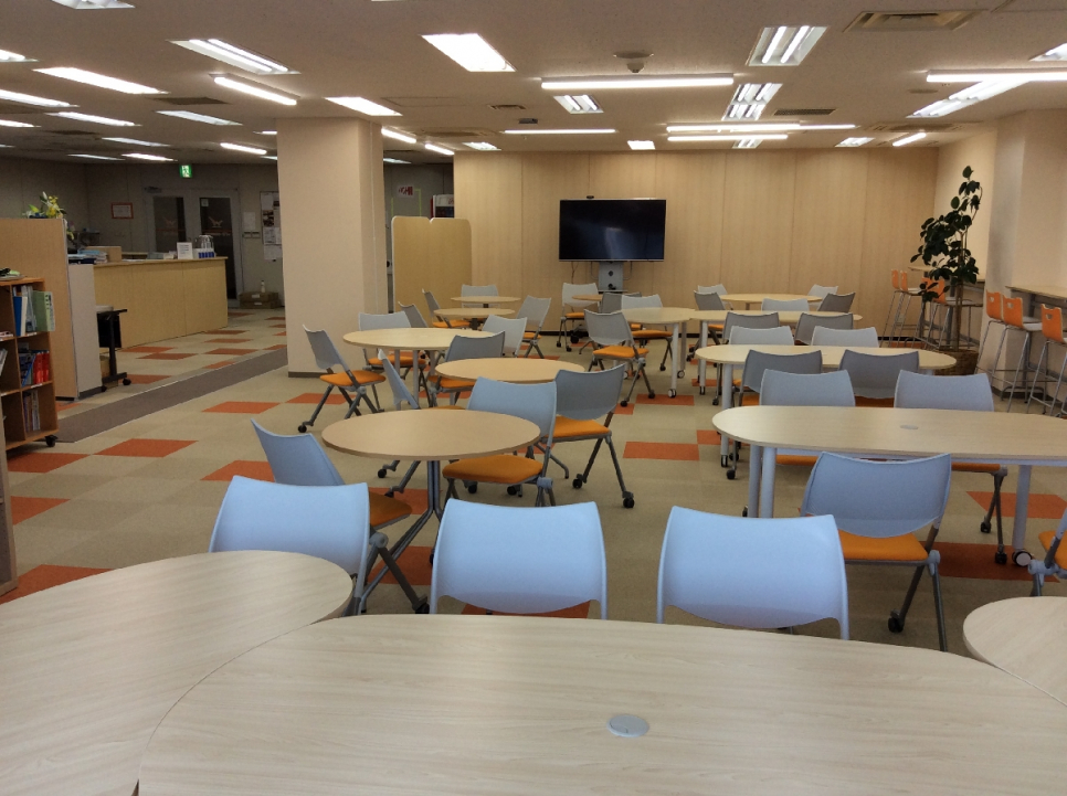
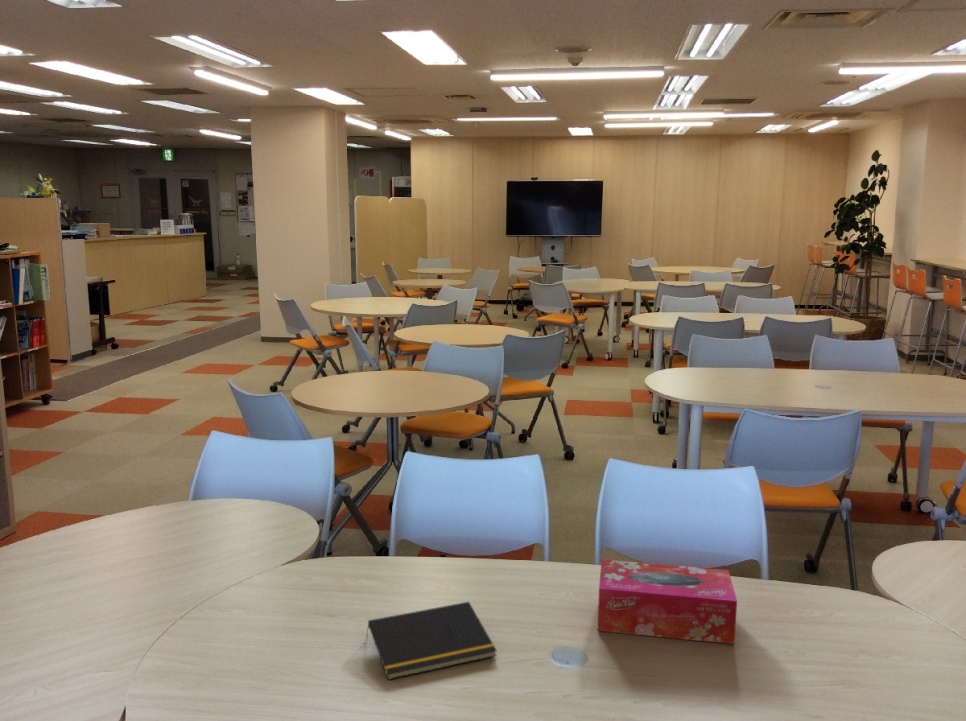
+ tissue box [597,559,738,645]
+ notepad [365,601,498,681]
